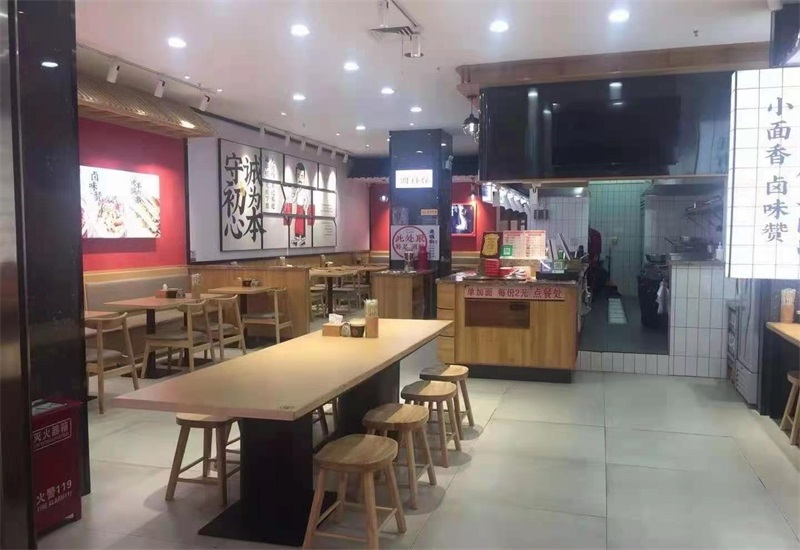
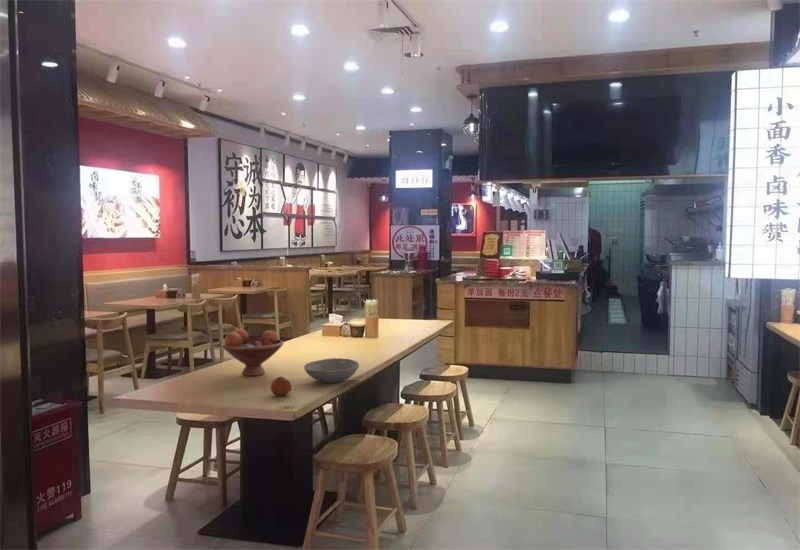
+ fruit bowl [221,328,285,377]
+ bowl [303,357,360,384]
+ fruit [270,376,293,397]
